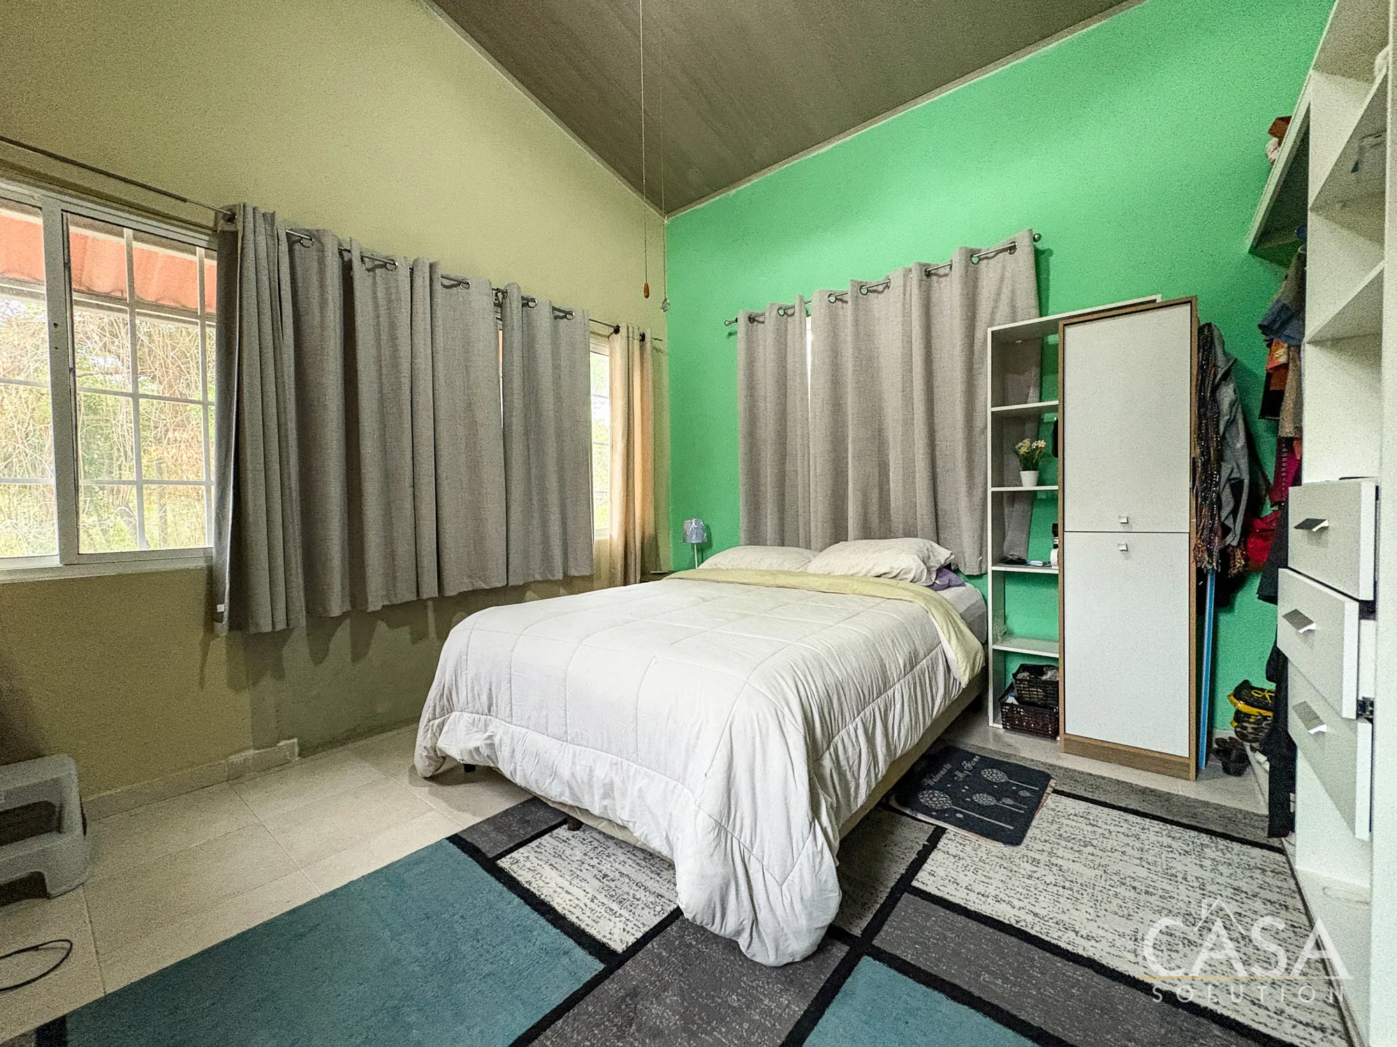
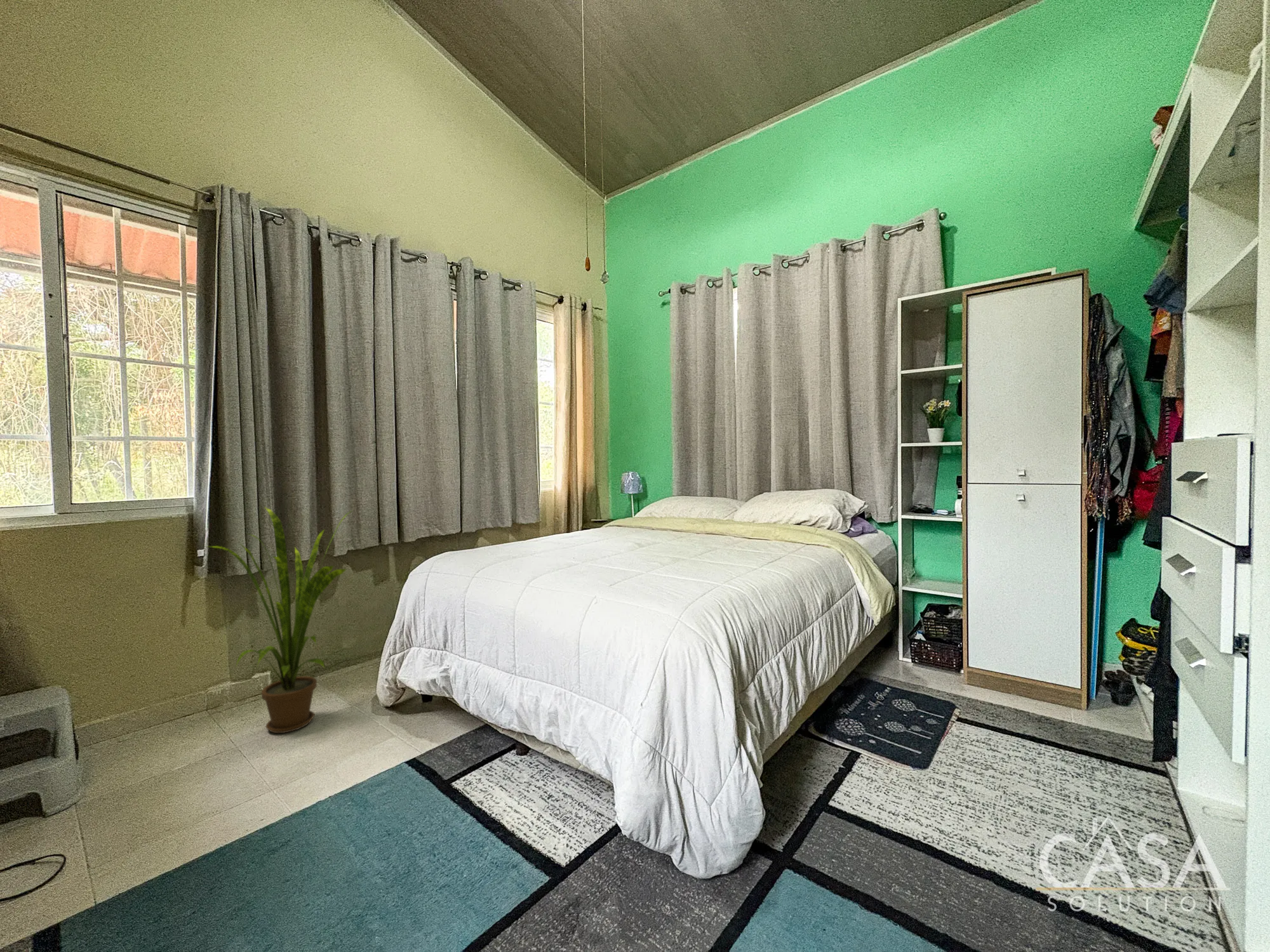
+ house plant [203,506,353,734]
